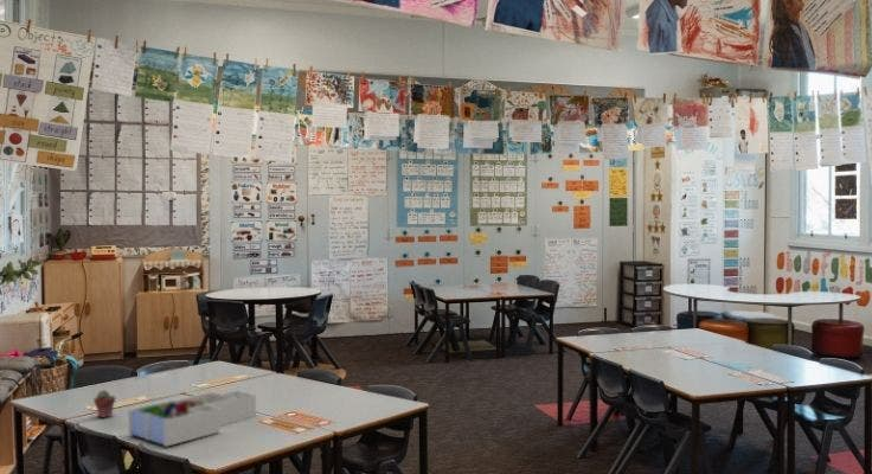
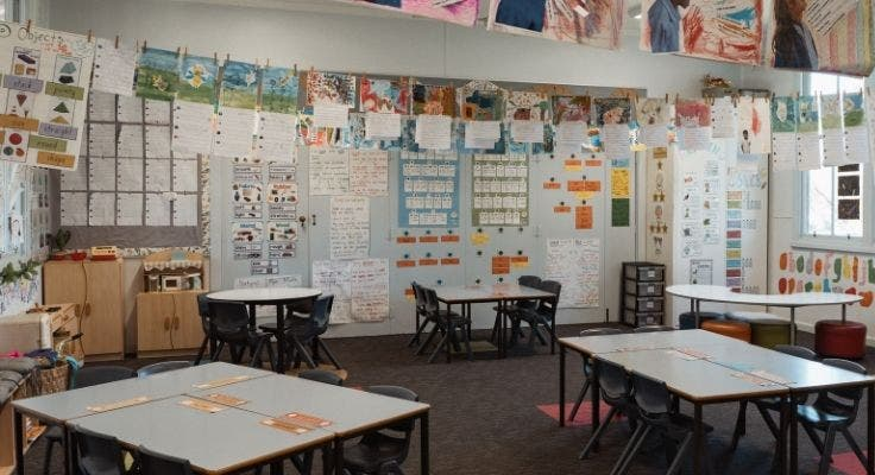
- desk organizer [127,389,257,448]
- potted succulent [92,389,116,418]
